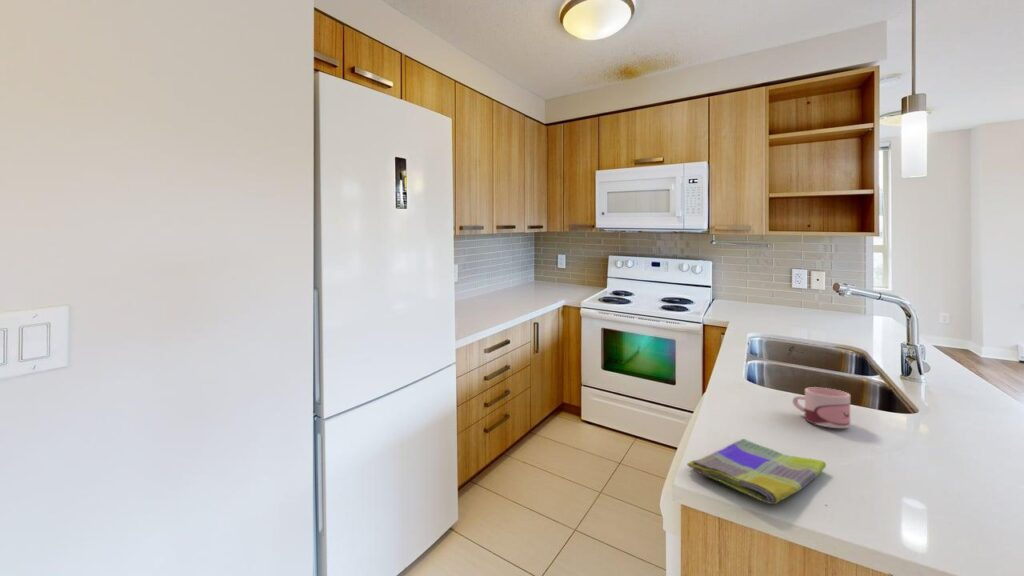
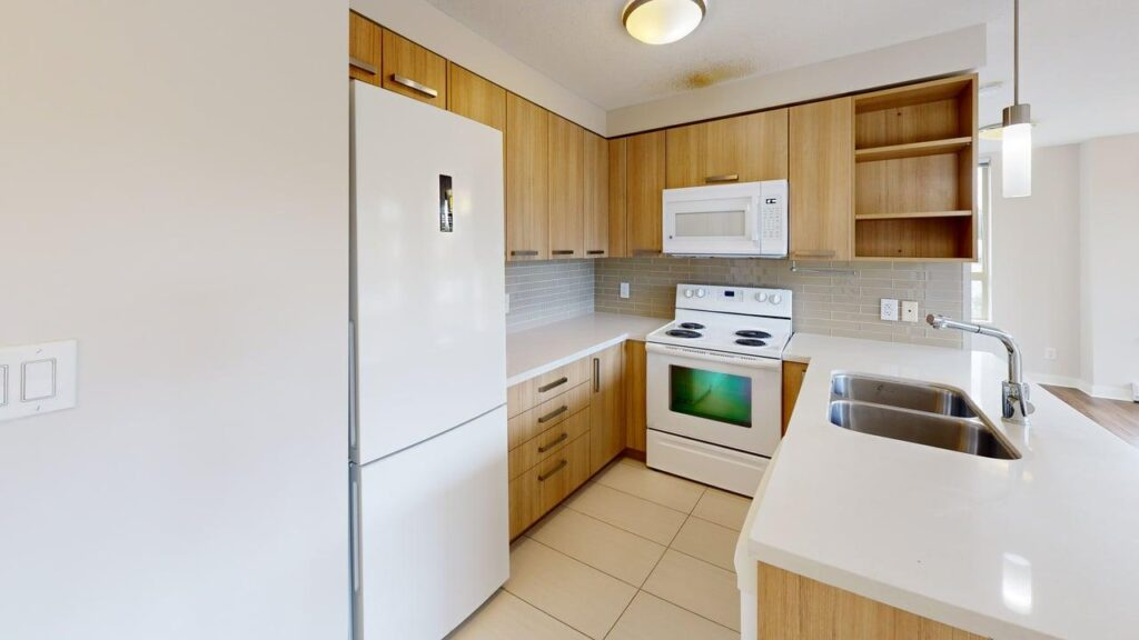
- mug [792,386,851,429]
- dish towel [686,438,827,505]
